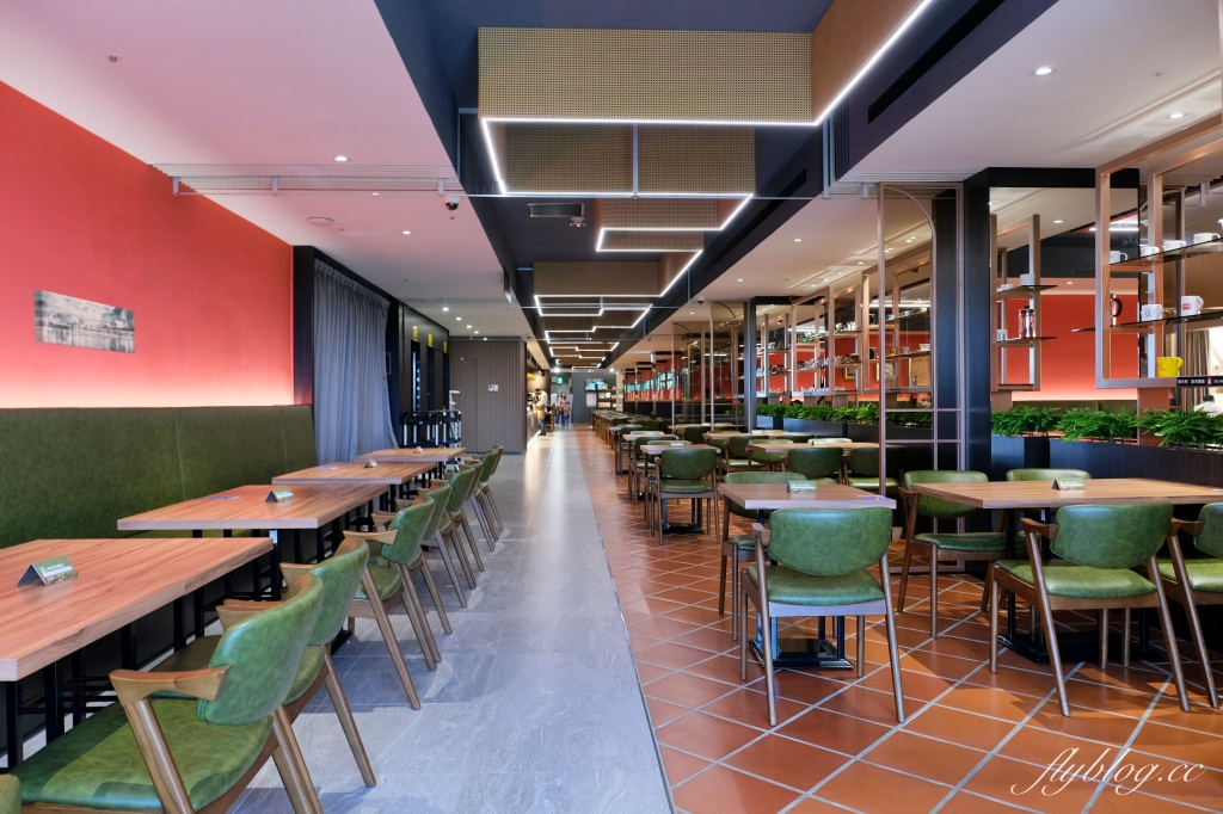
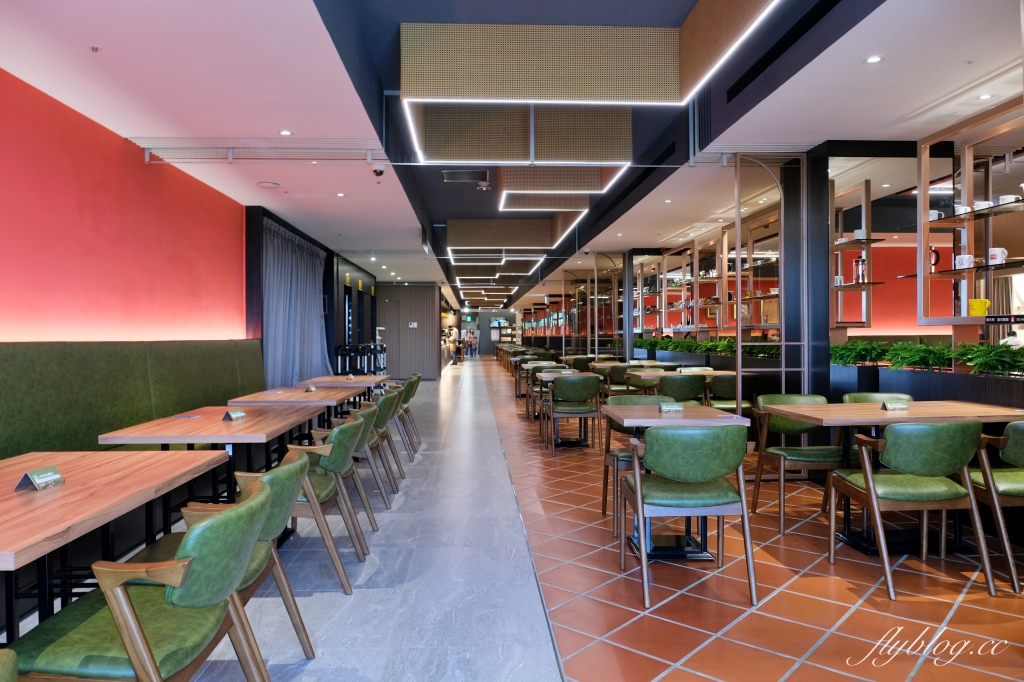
- wall art [32,289,136,354]
